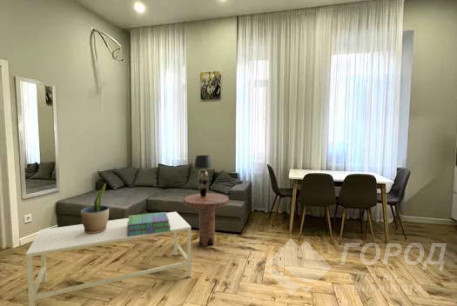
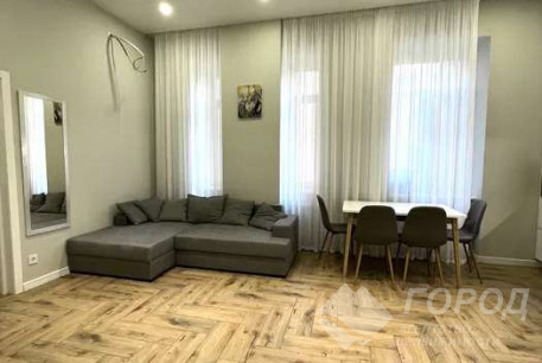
- stack of books [127,211,171,236]
- coffee table [25,211,192,306]
- side table [183,192,230,247]
- table lamp [193,154,213,197]
- potted plant [80,183,110,234]
